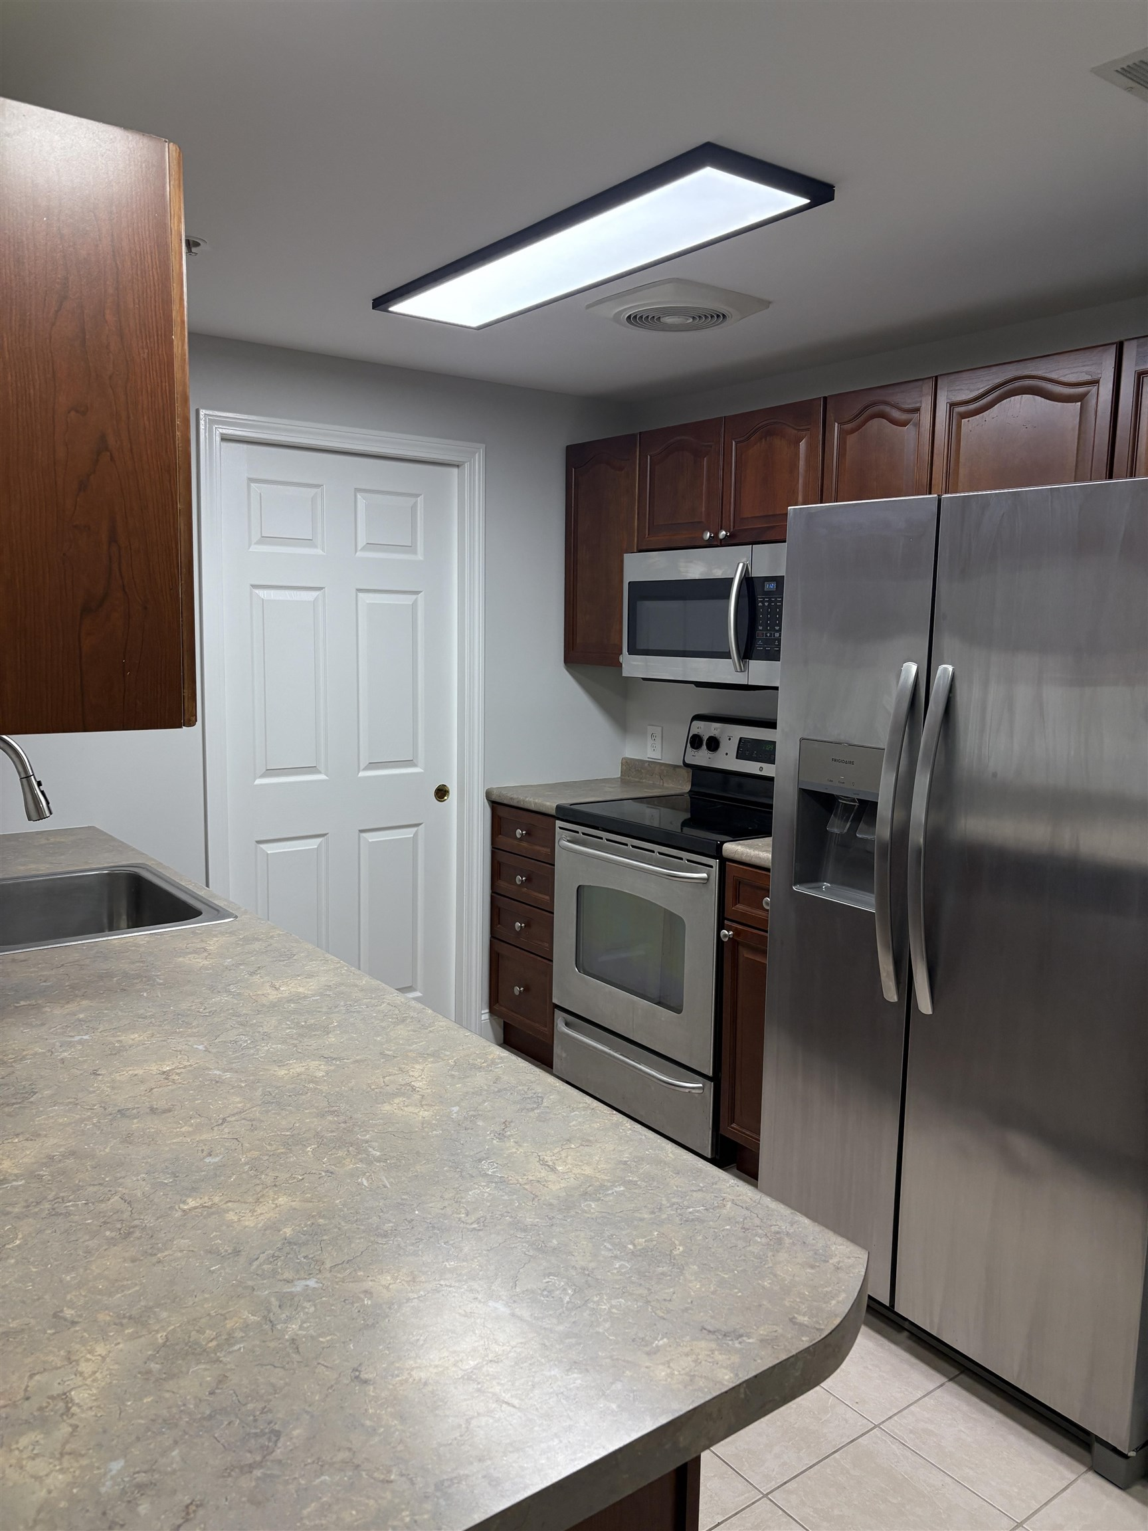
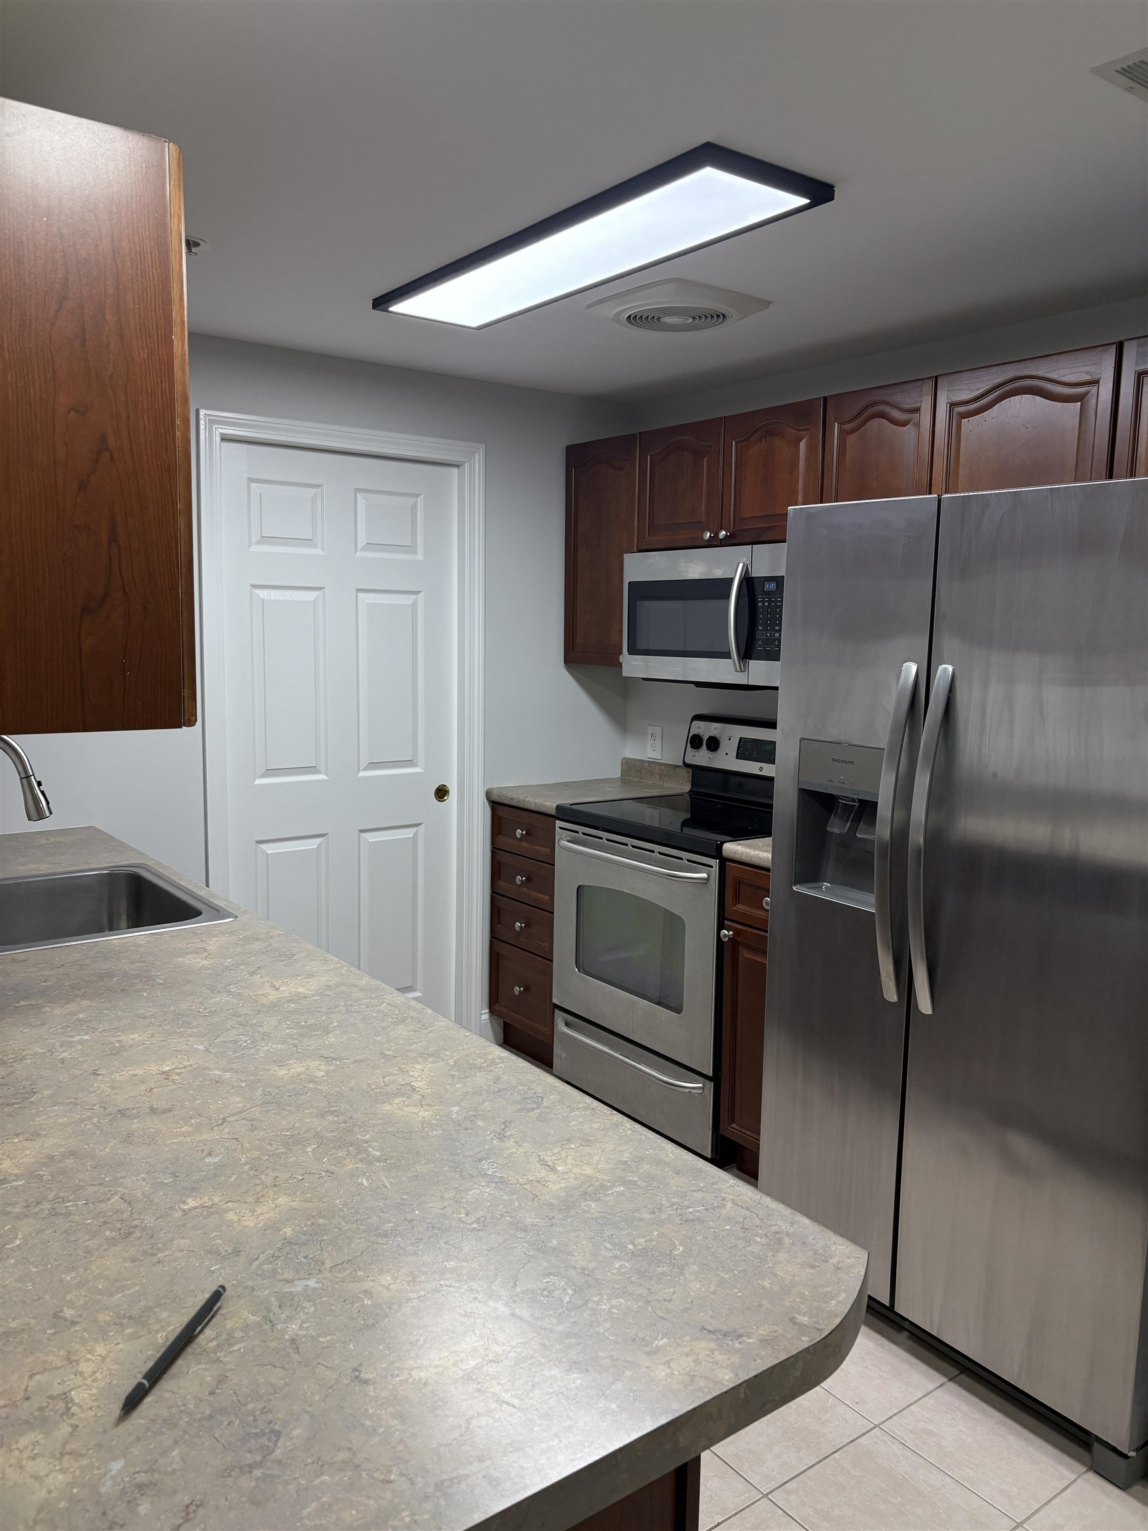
+ pen [119,1284,227,1413]
